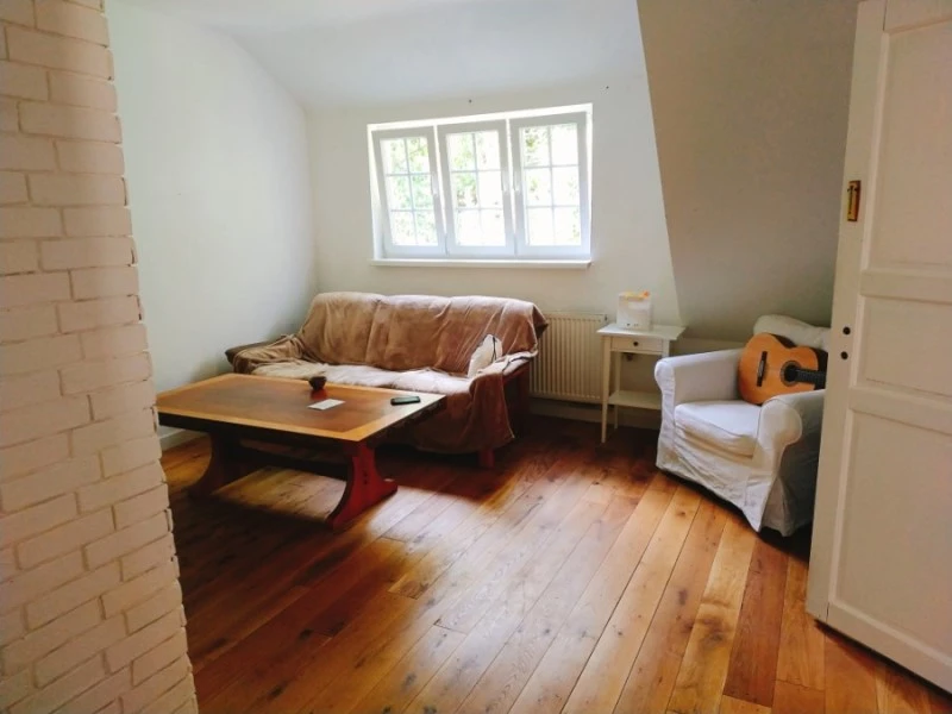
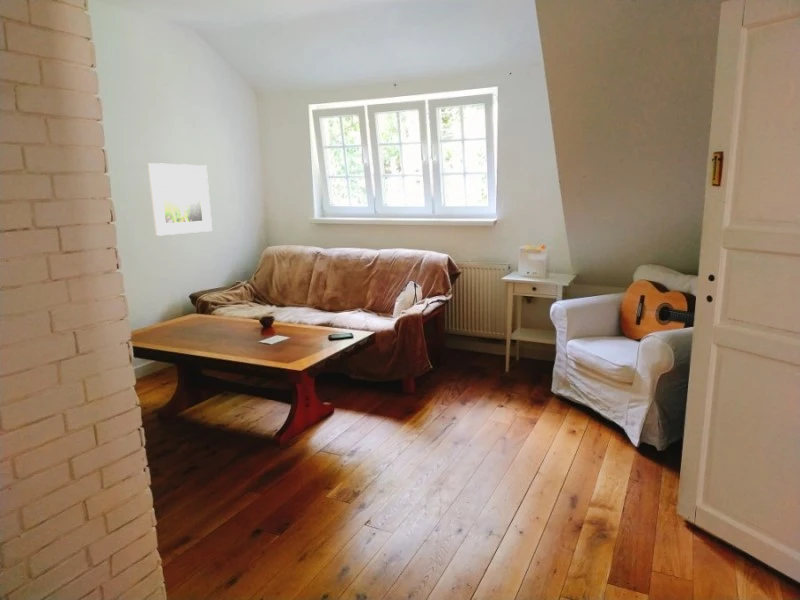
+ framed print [147,162,213,237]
